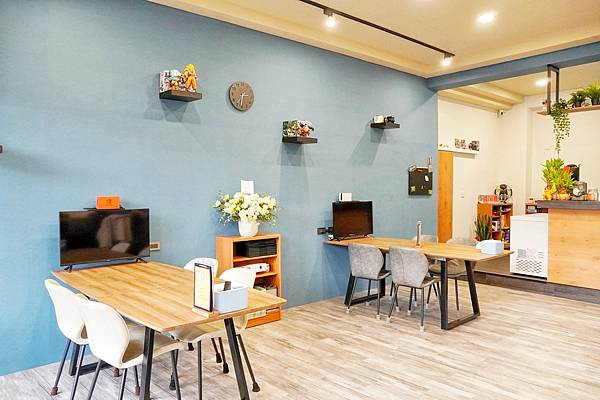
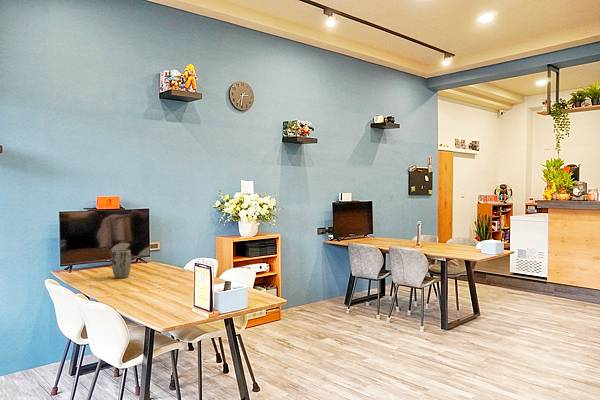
+ plant pot [111,249,132,279]
